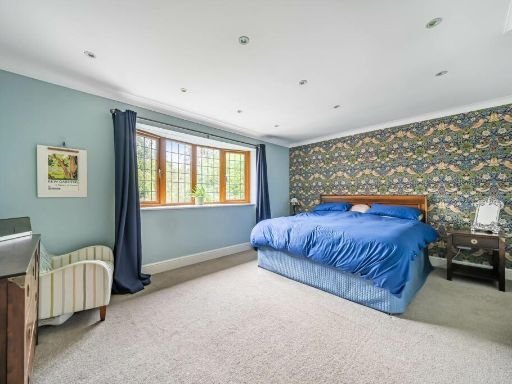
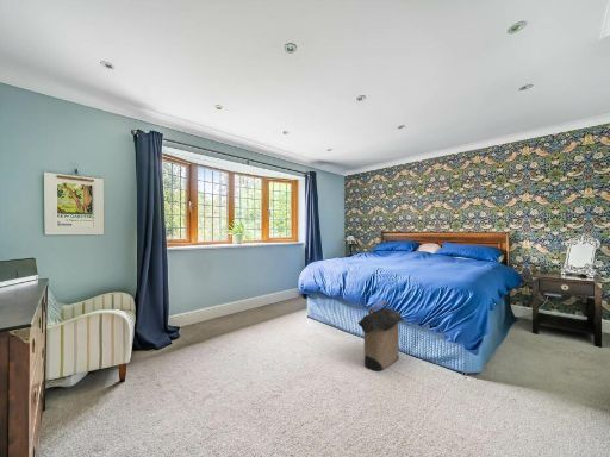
+ laundry hamper [356,301,405,373]
